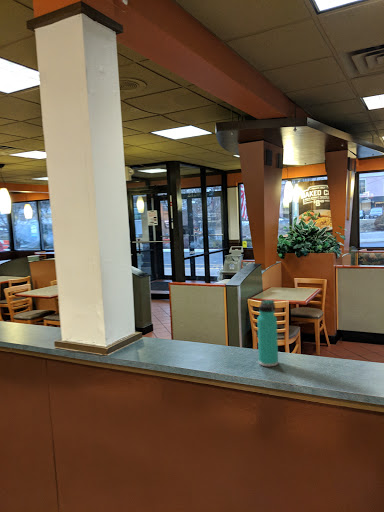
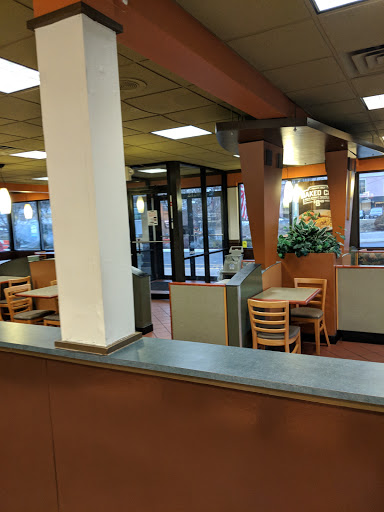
- thermos bottle [256,298,279,367]
